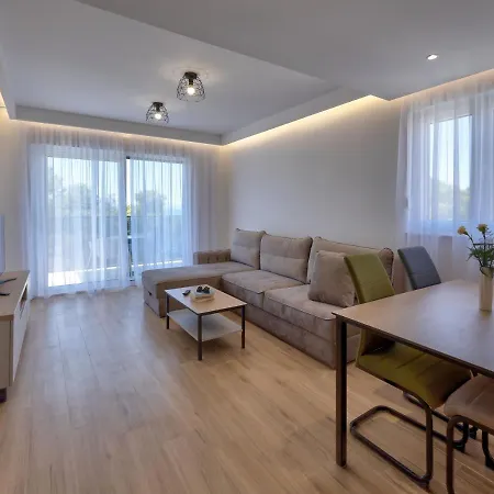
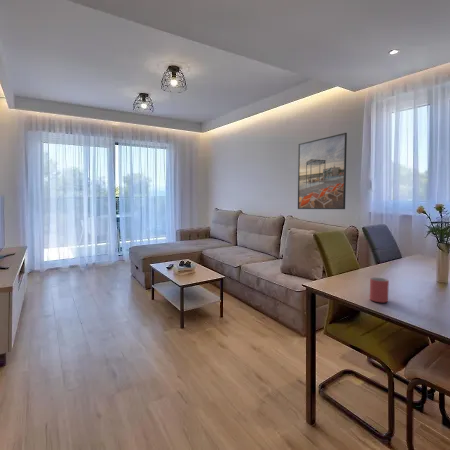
+ mug [369,277,390,303]
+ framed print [297,132,348,210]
